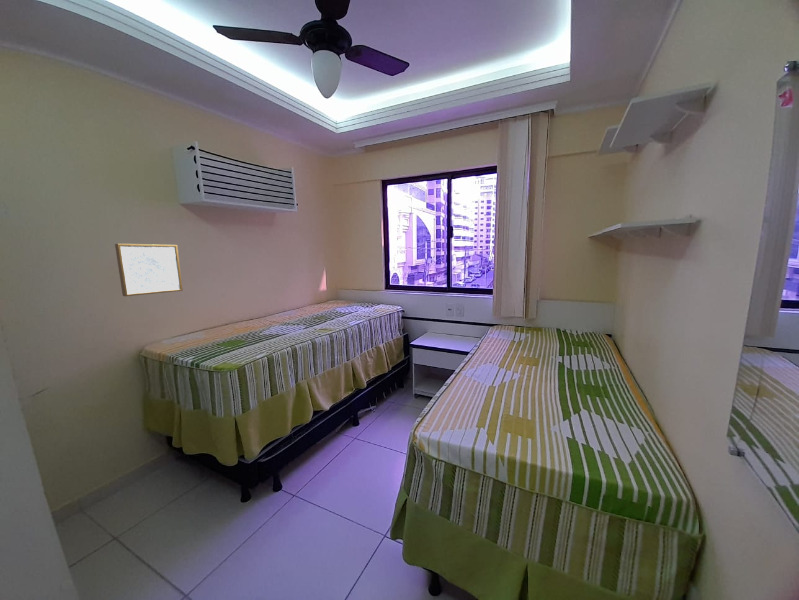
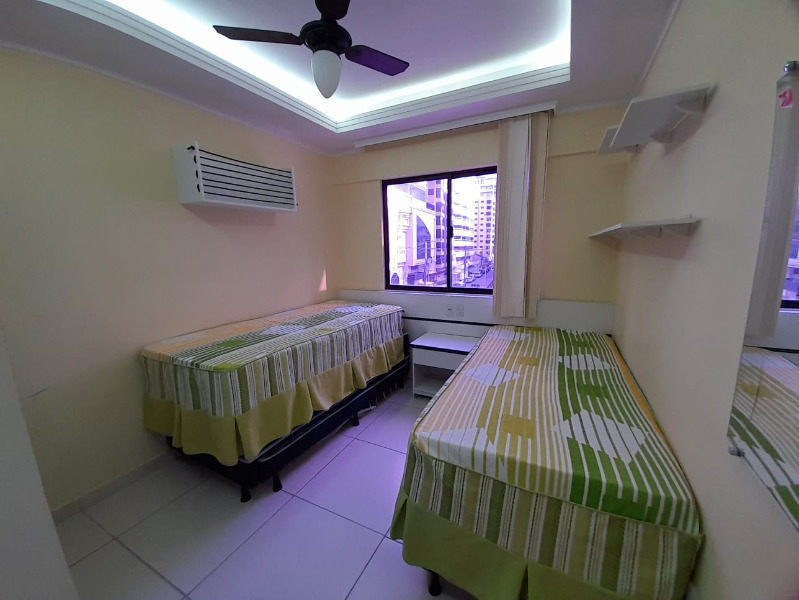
- wall art [114,243,184,297]
